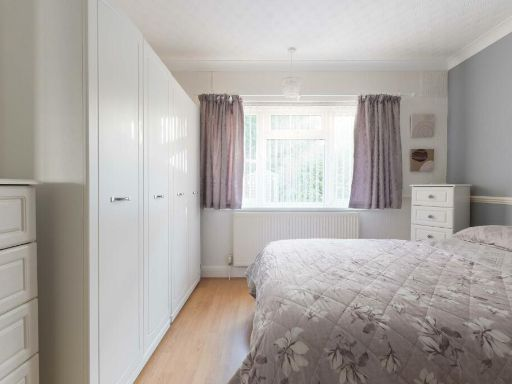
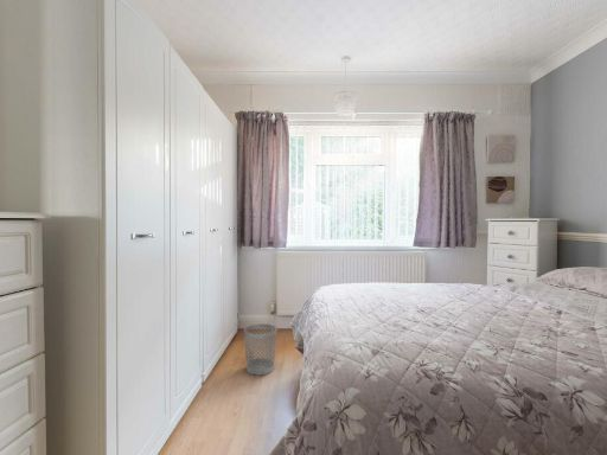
+ wastebasket [243,322,279,377]
